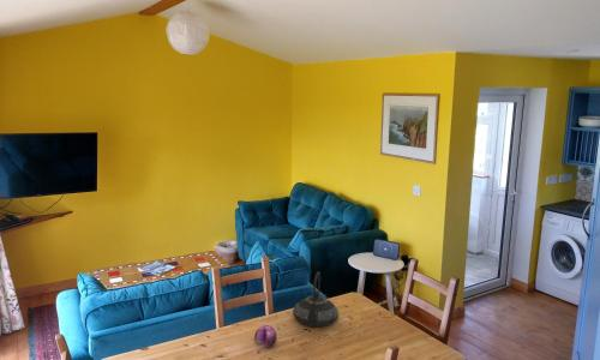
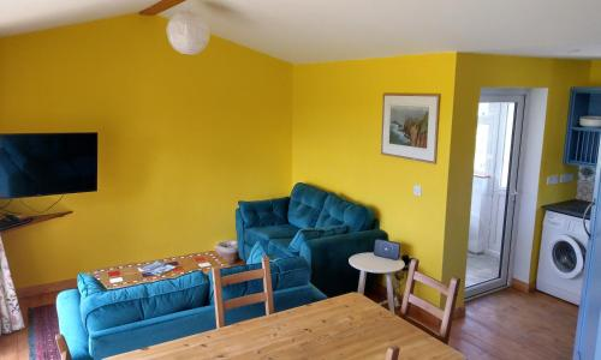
- teapot [292,270,340,328]
- fruit [253,324,277,349]
